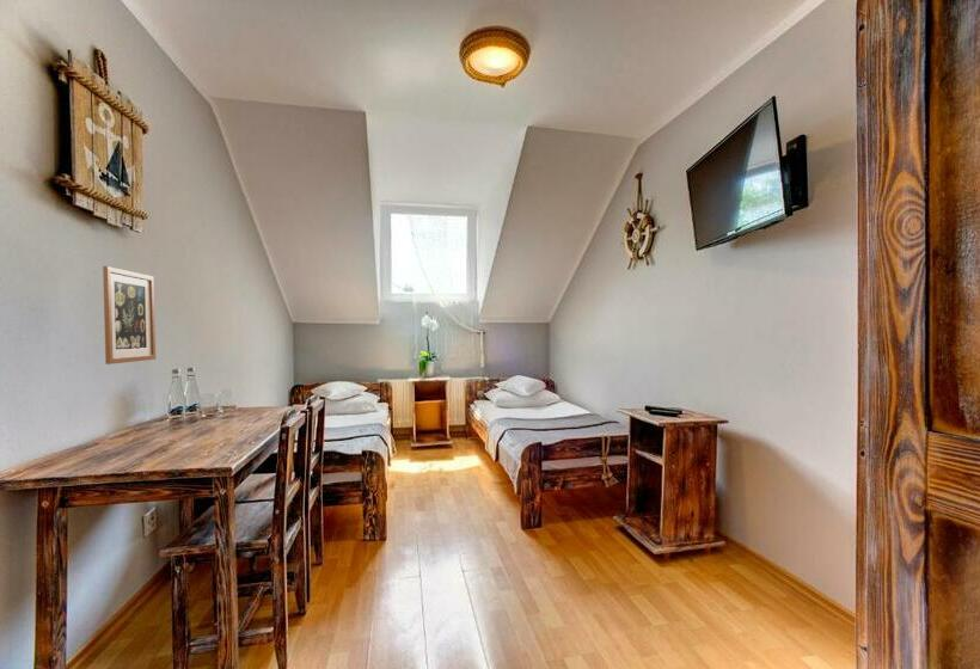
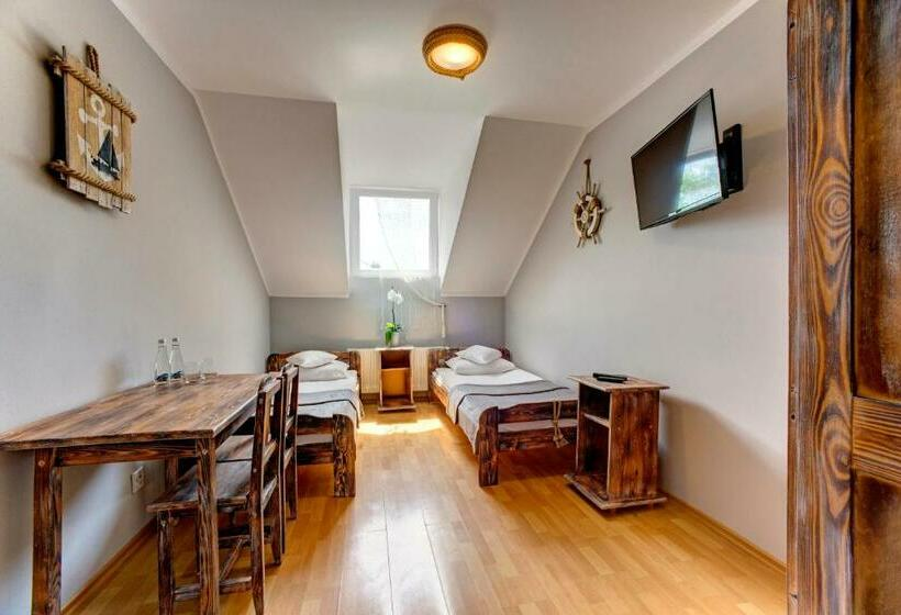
- wall art [102,265,157,366]
